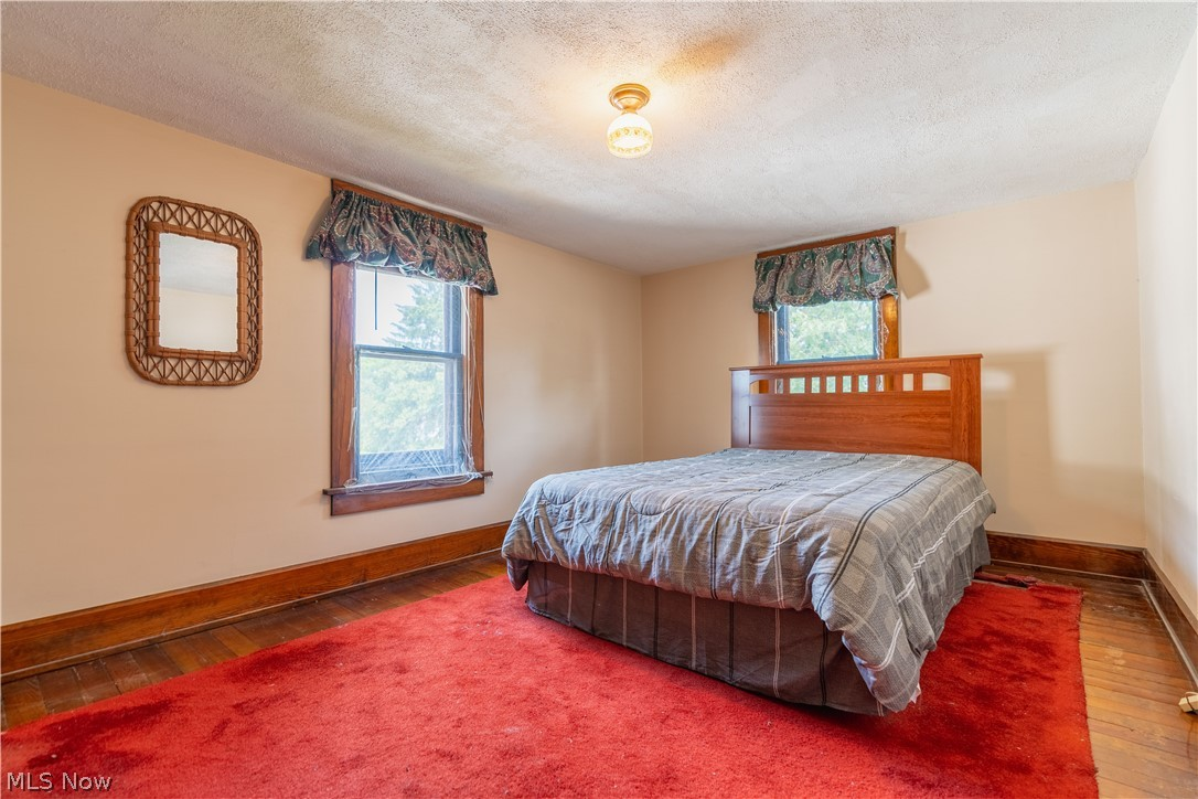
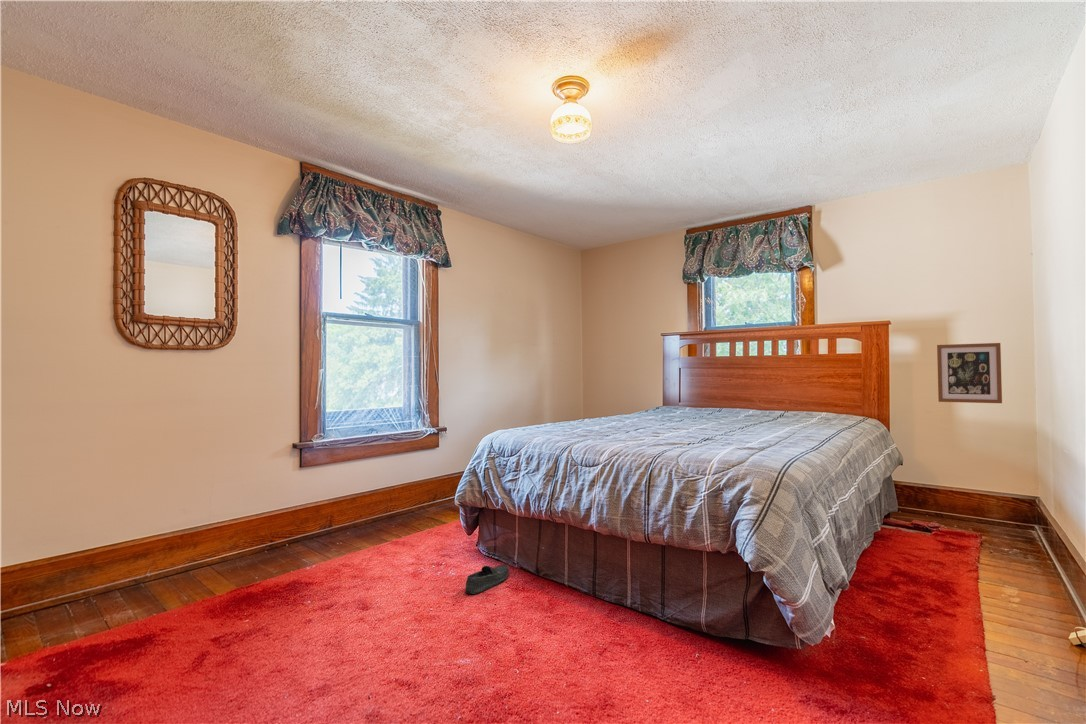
+ wall art [936,342,1003,404]
+ shoe [465,564,510,595]
